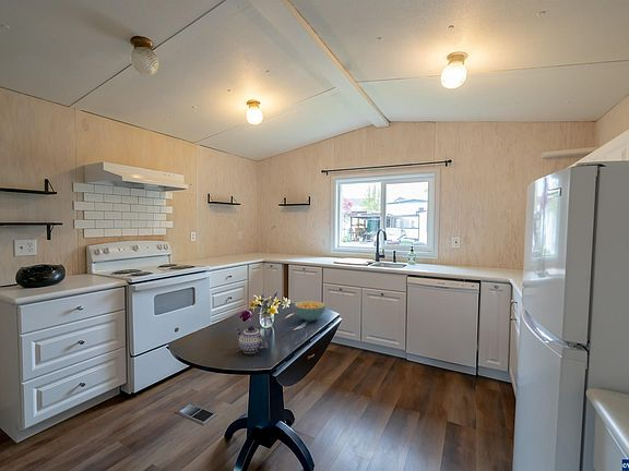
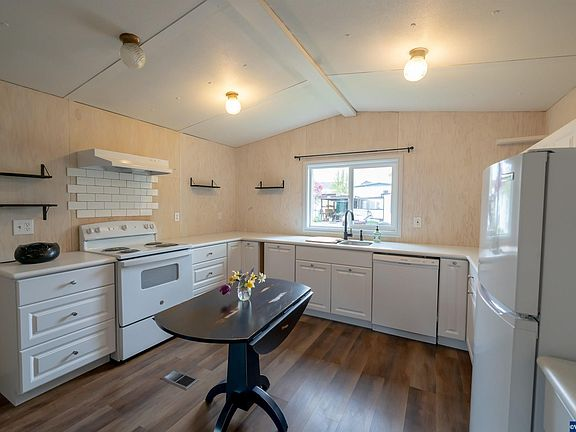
- cereal bowl [294,300,327,323]
- teapot [235,325,269,354]
